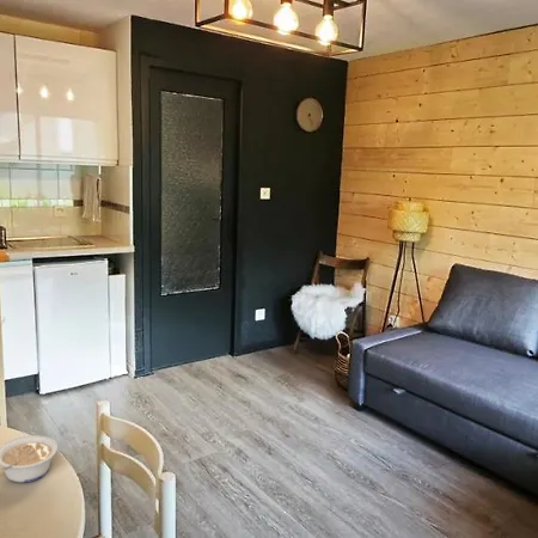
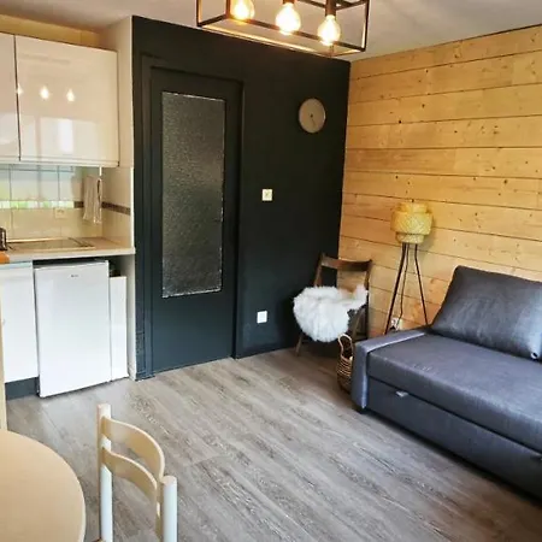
- legume [0,434,59,483]
